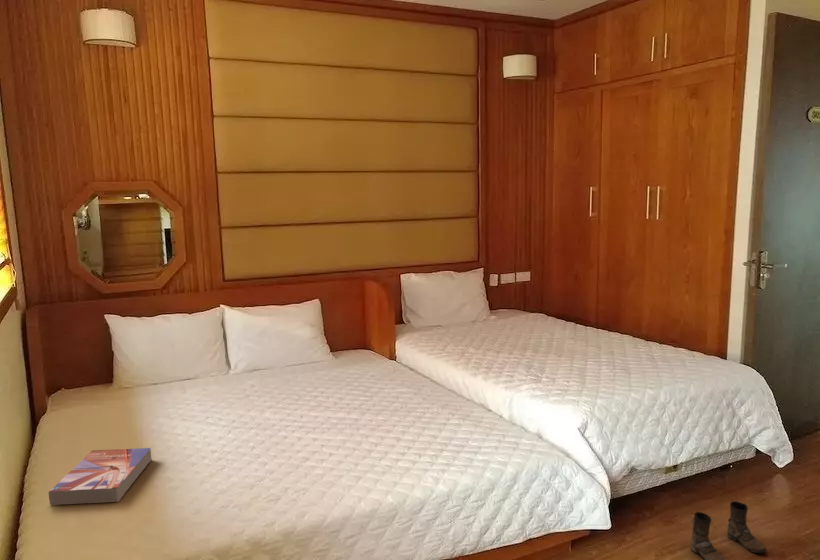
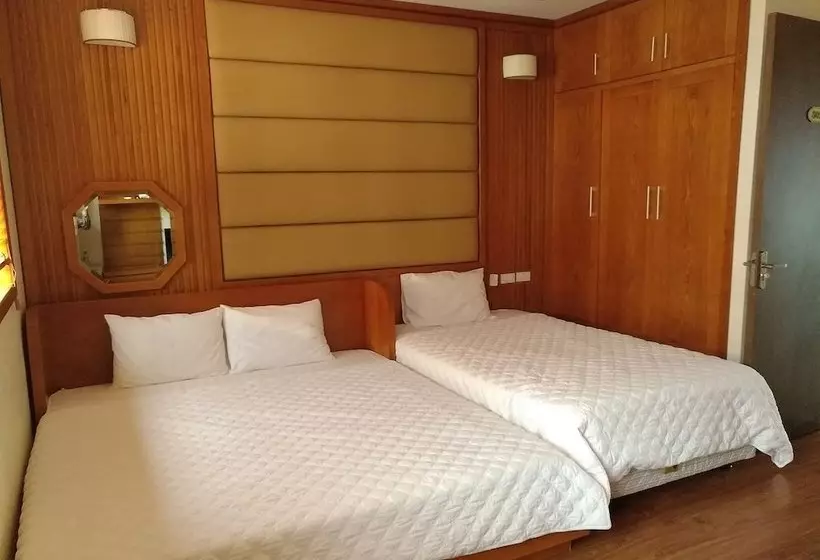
- boots [689,500,768,560]
- textbook [47,447,153,506]
